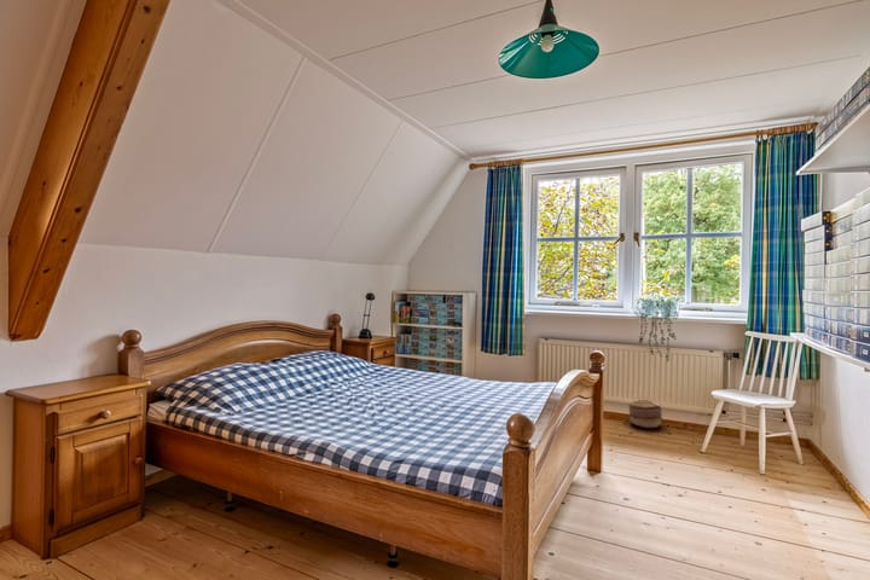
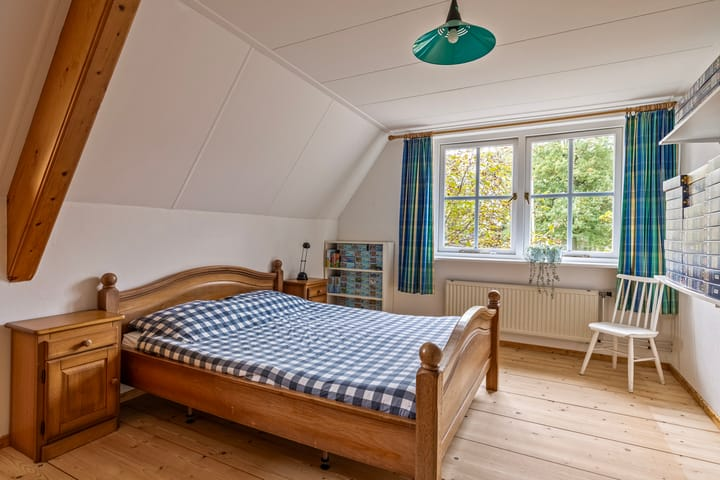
- basket [627,399,663,429]
